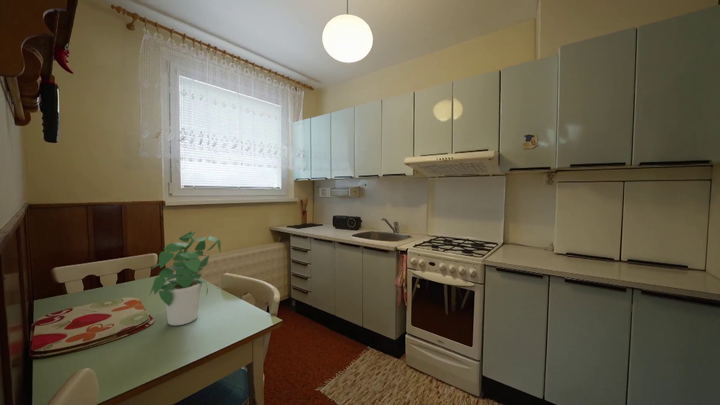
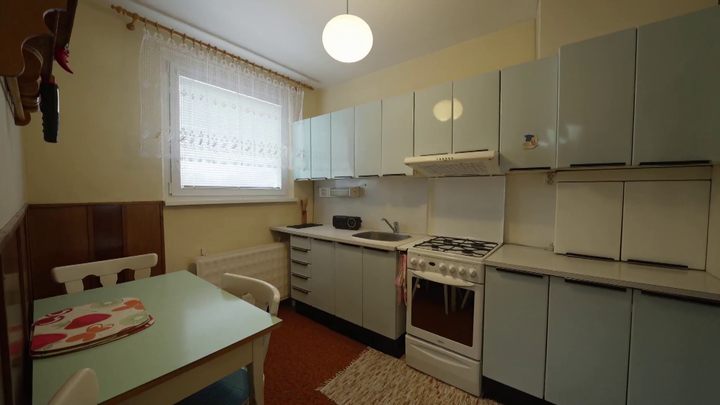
- potted plant [148,230,222,326]
